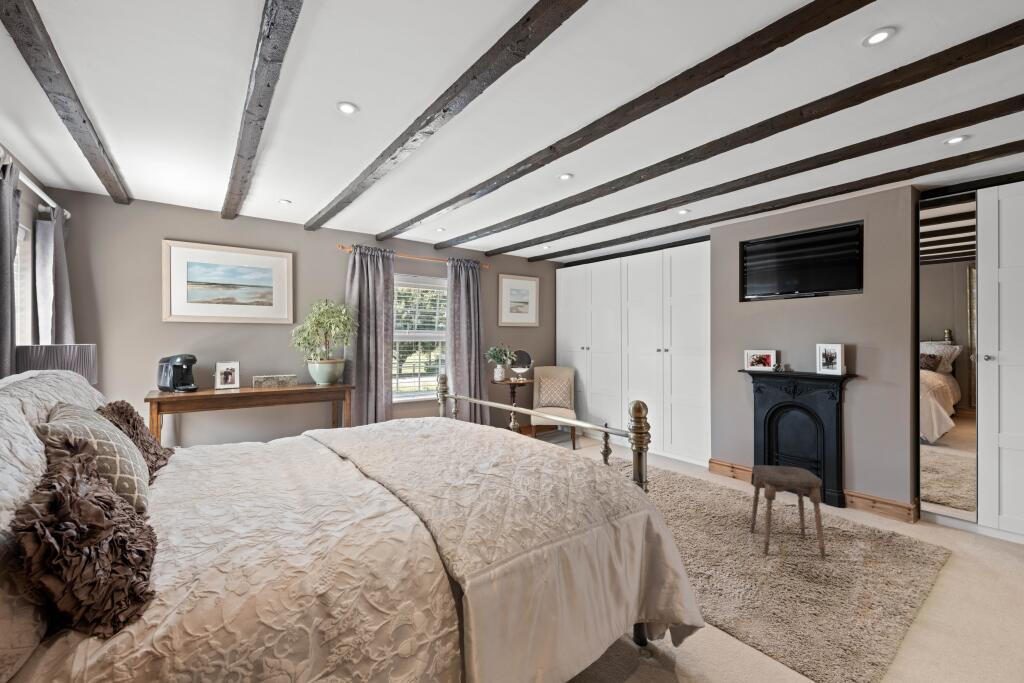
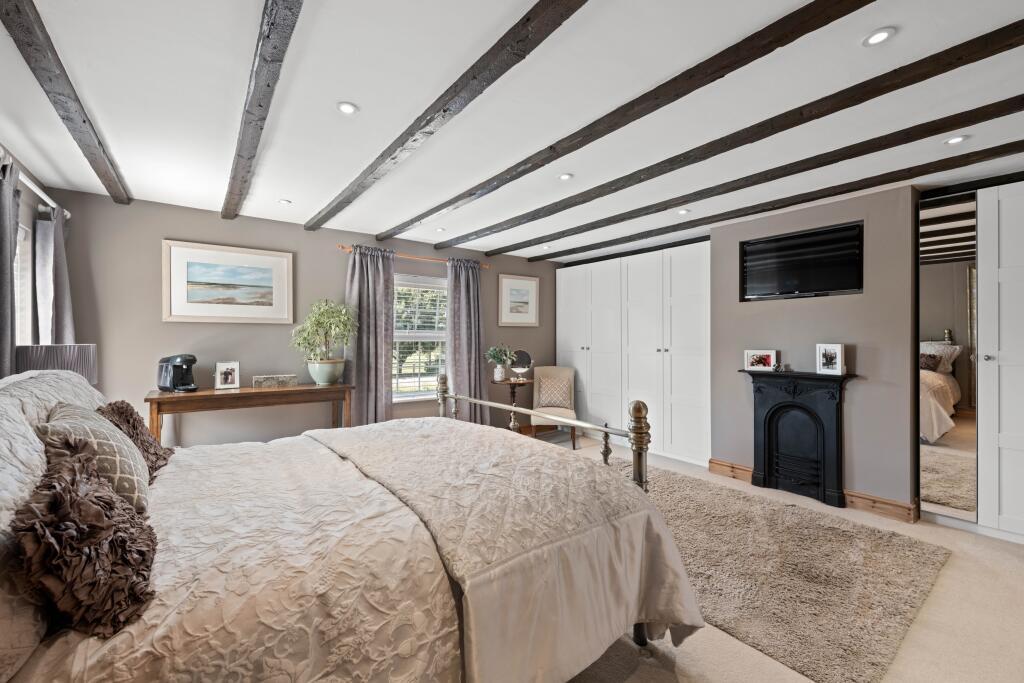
- stool [749,464,827,561]
